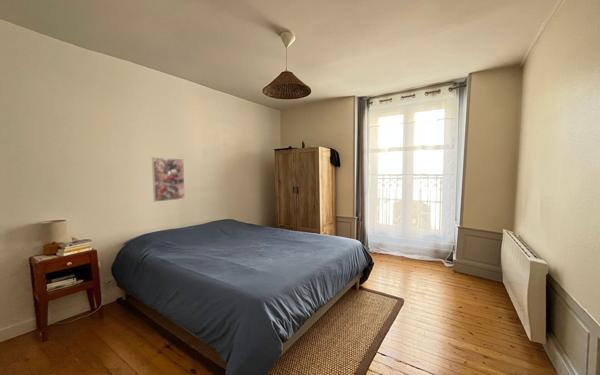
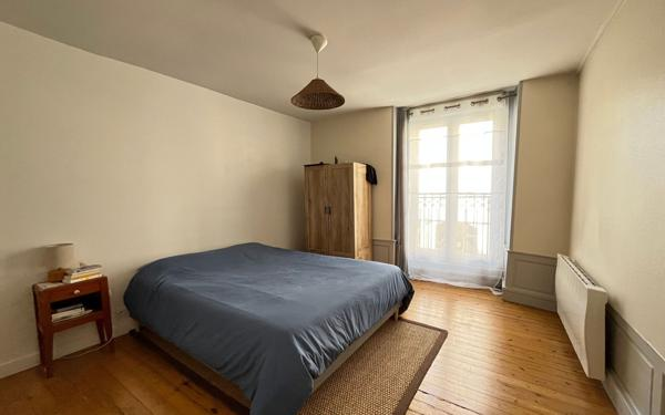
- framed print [151,157,186,203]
